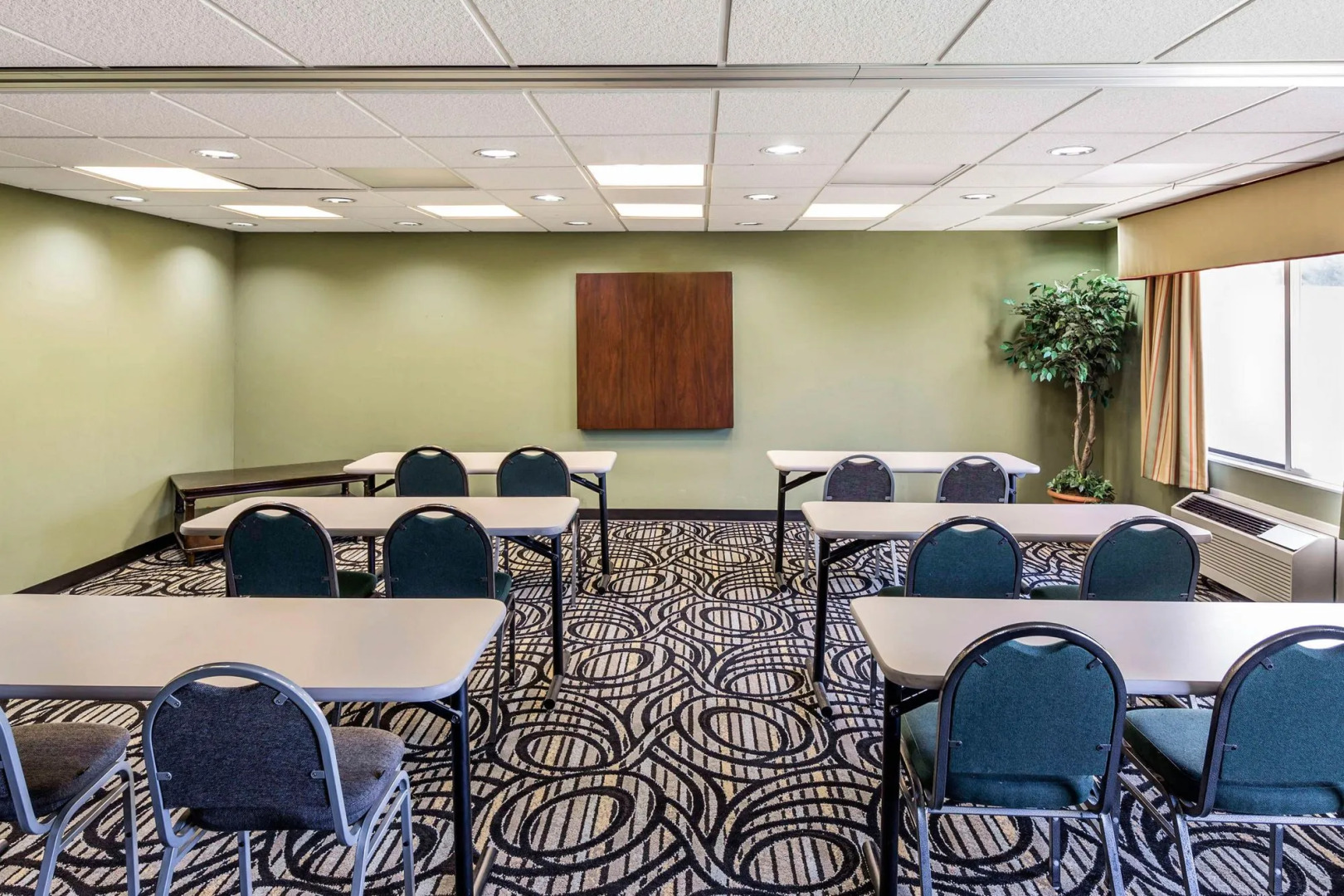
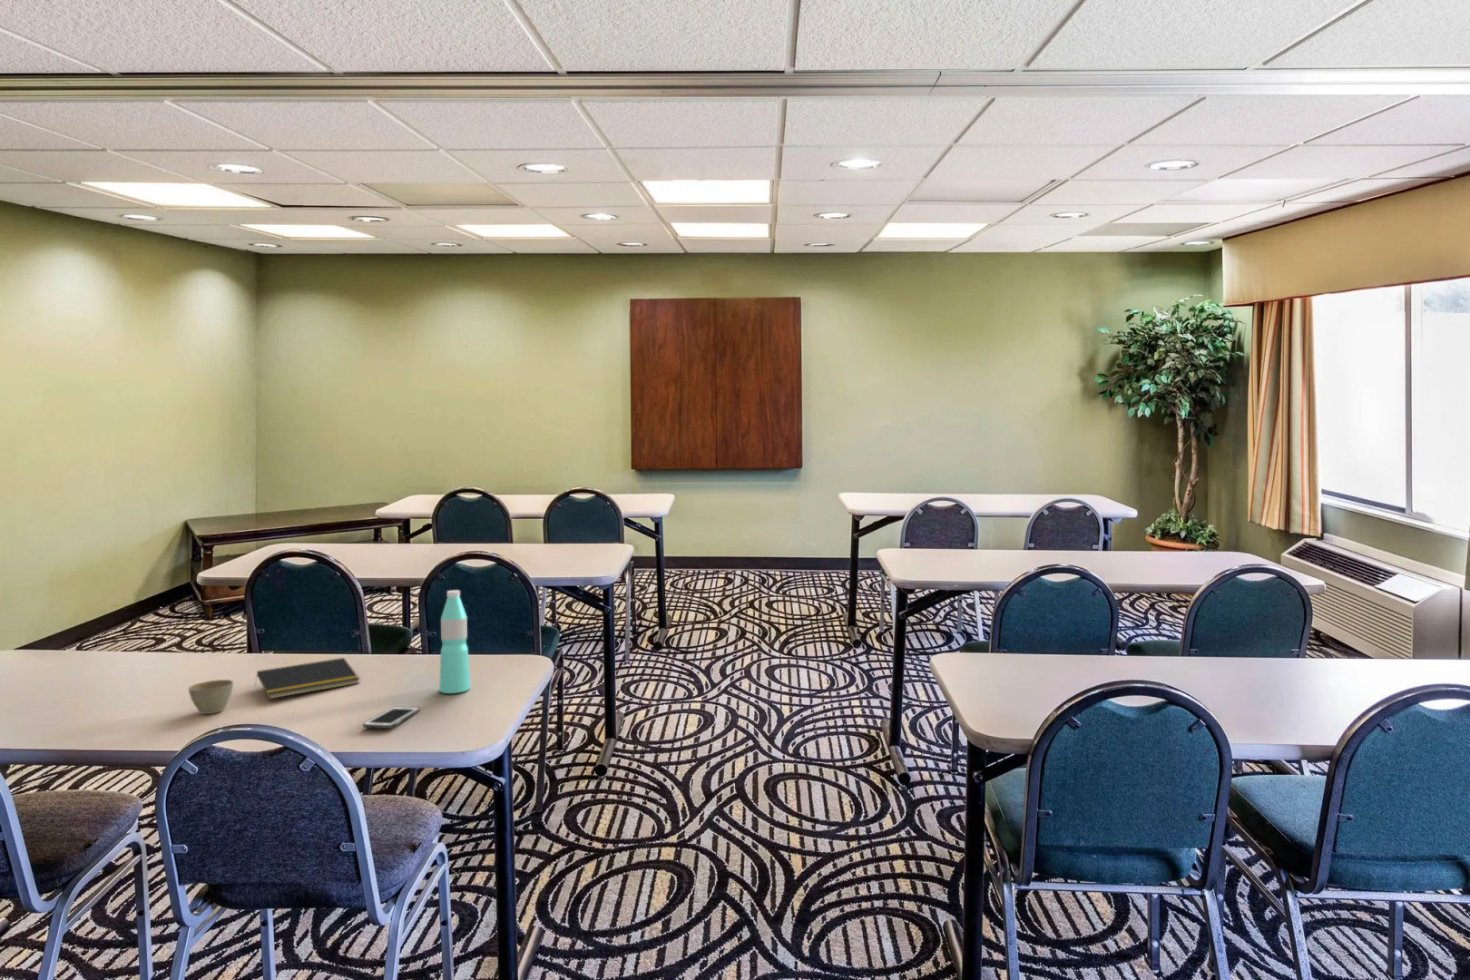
+ flower pot [187,679,234,715]
+ notepad [254,657,360,700]
+ water bottle [439,588,471,695]
+ cell phone [362,705,421,730]
